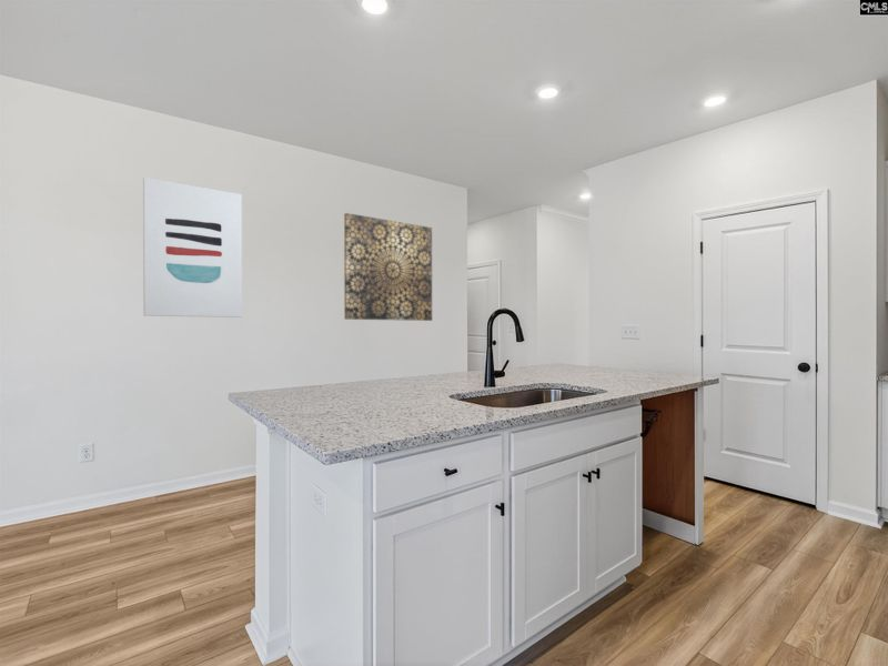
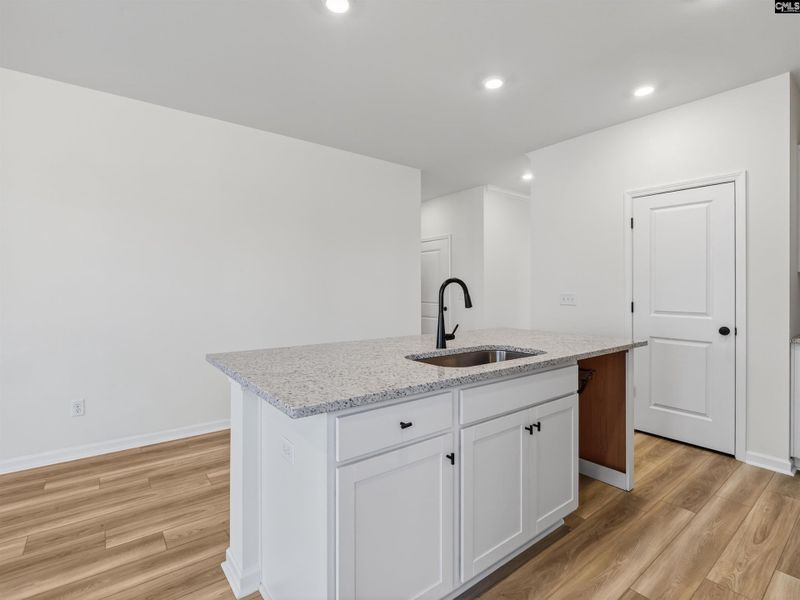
- wall art [142,176,243,319]
- wall art [343,212,433,322]
